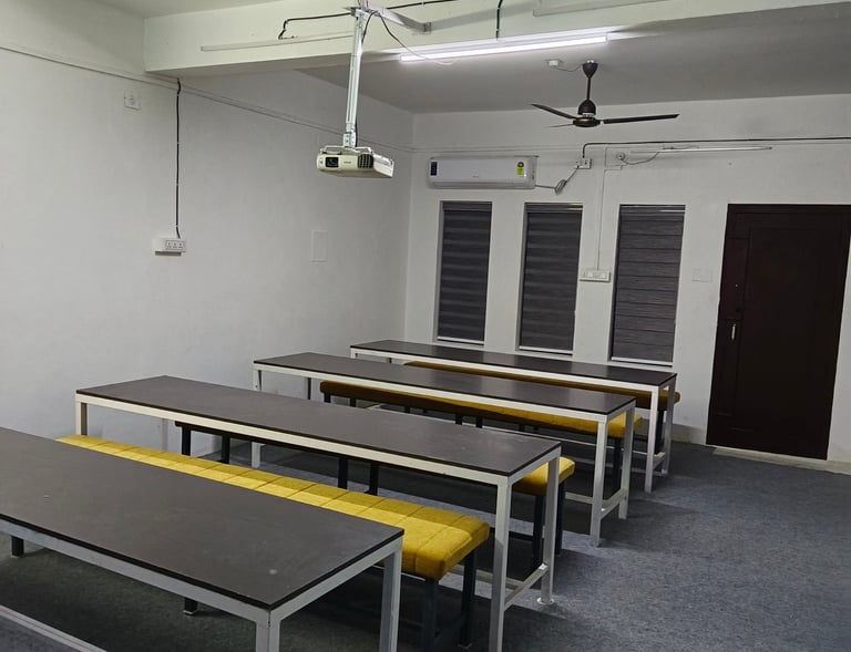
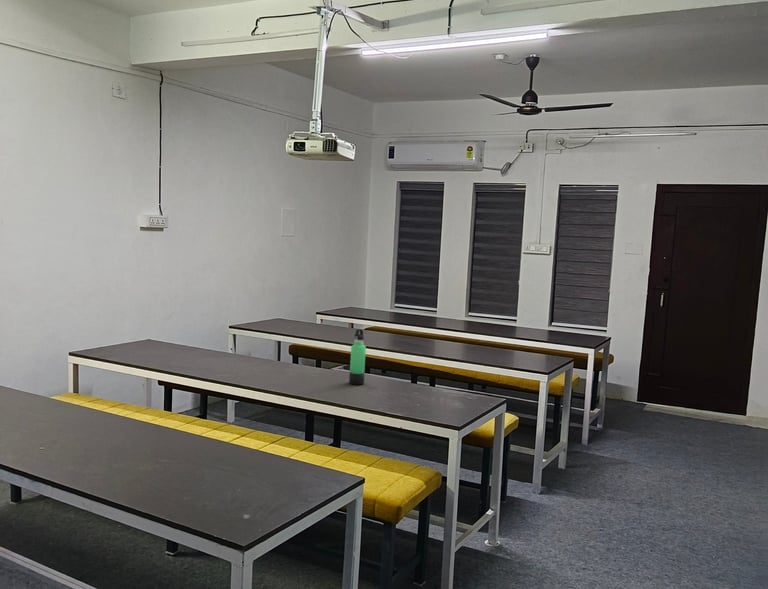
+ thermos bottle [348,328,367,386]
